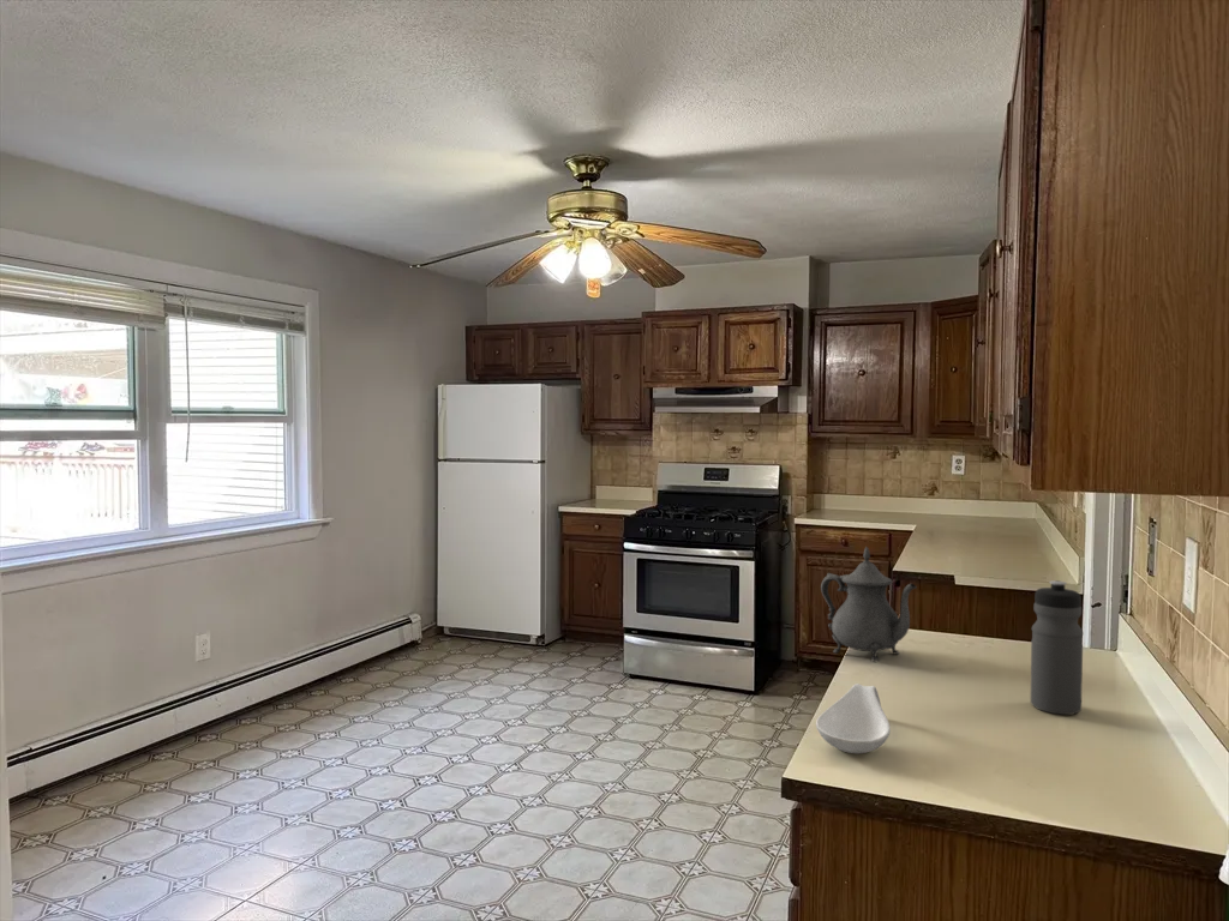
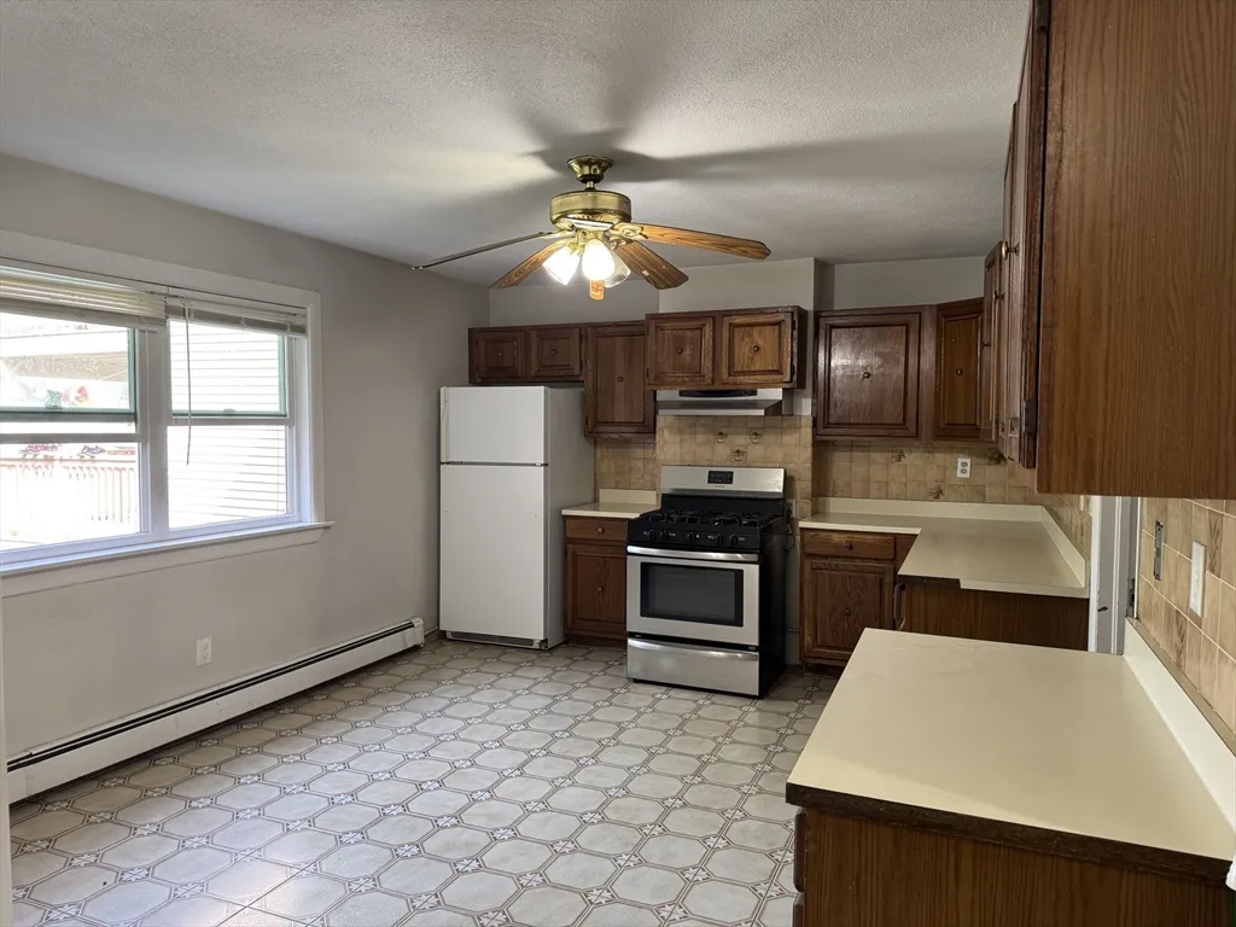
- water bottle [1030,579,1084,716]
- teapot [820,546,918,663]
- spoon rest [815,682,892,754]
